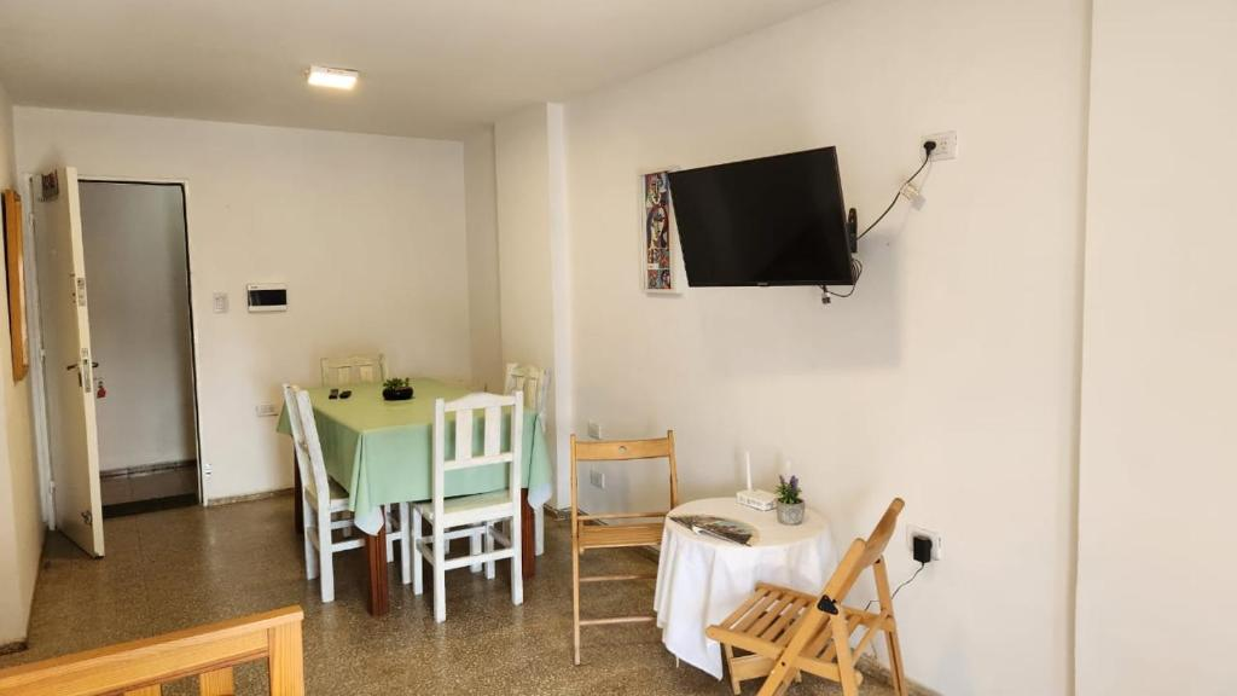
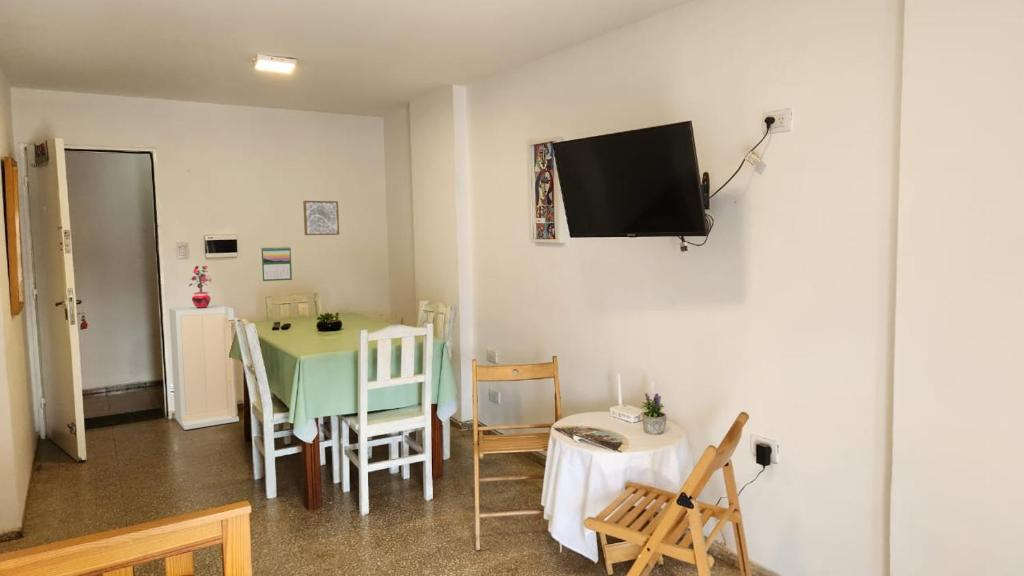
+ wall art [302,200,340,236]
+ potted plant [188,265,212,309]
+ calendar [260,245,293,282]
+ cabinet [168,304,240,431]
